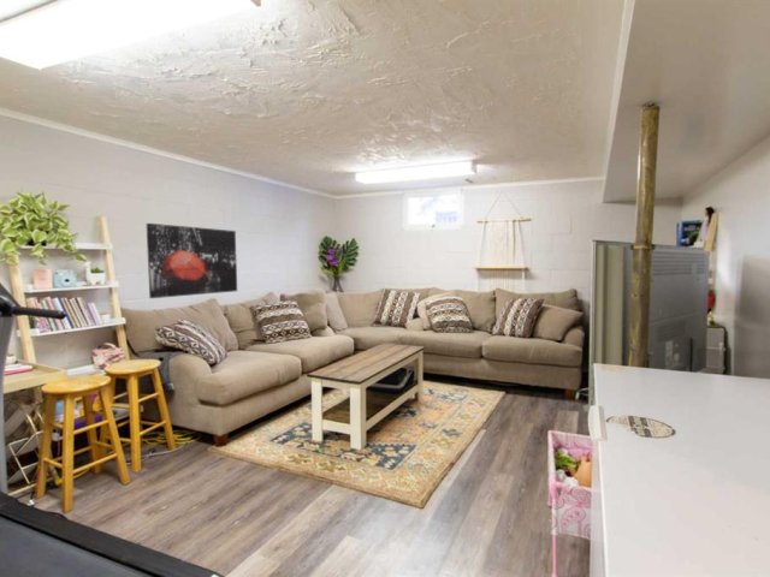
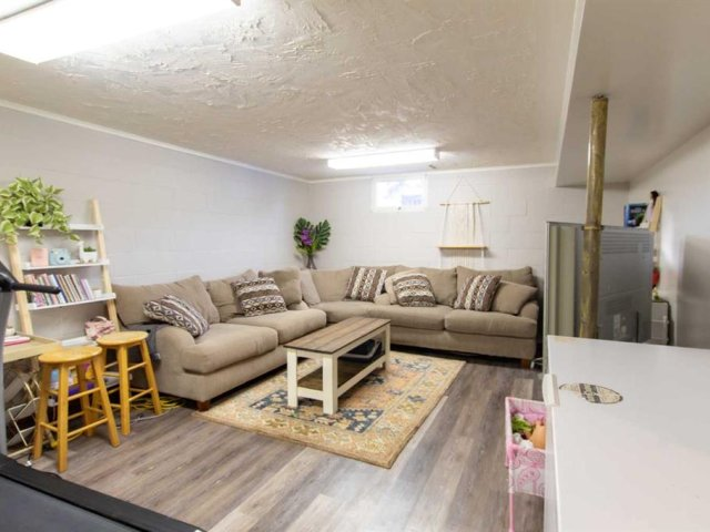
- wall art [146,222,238,299]
